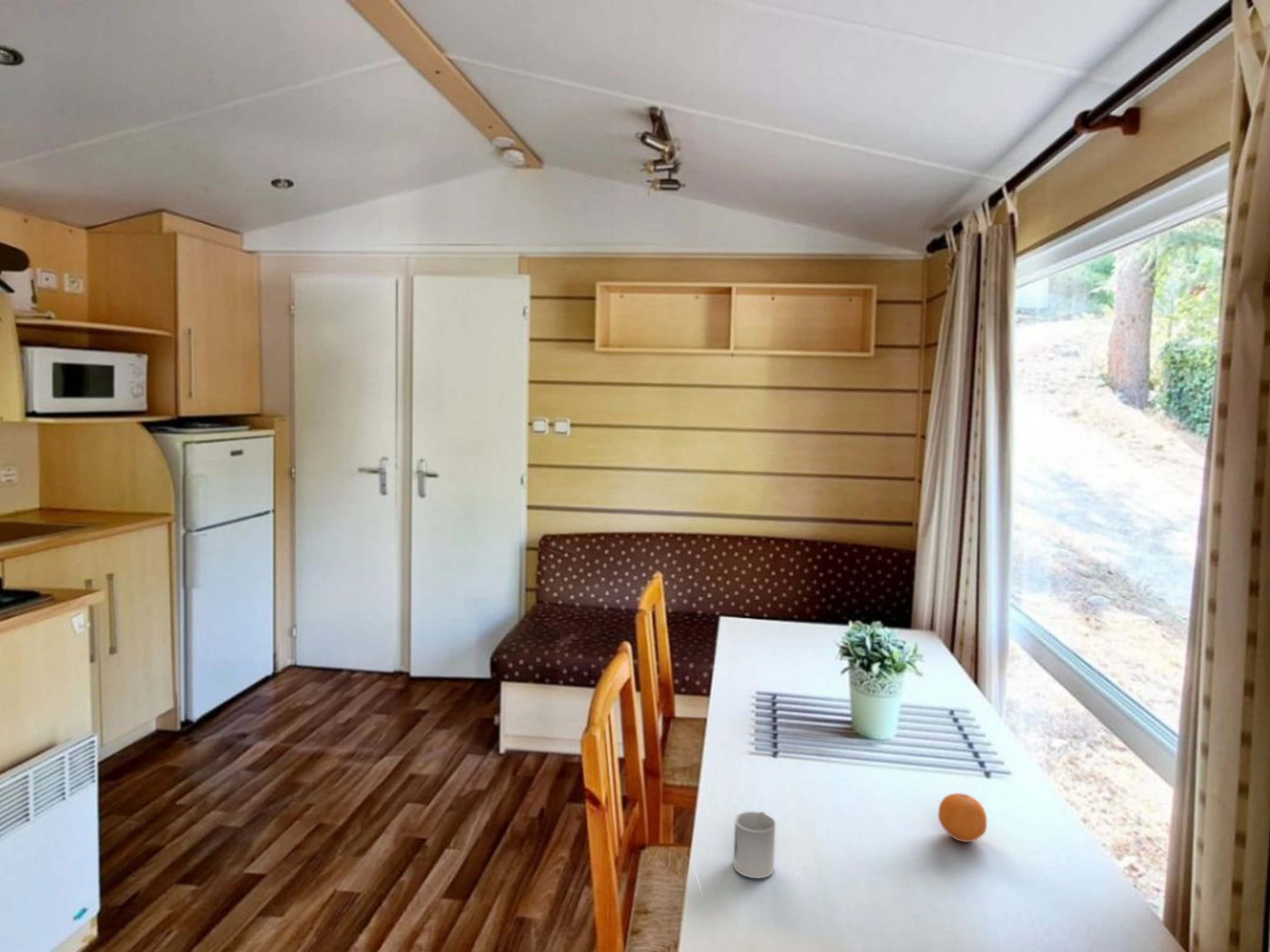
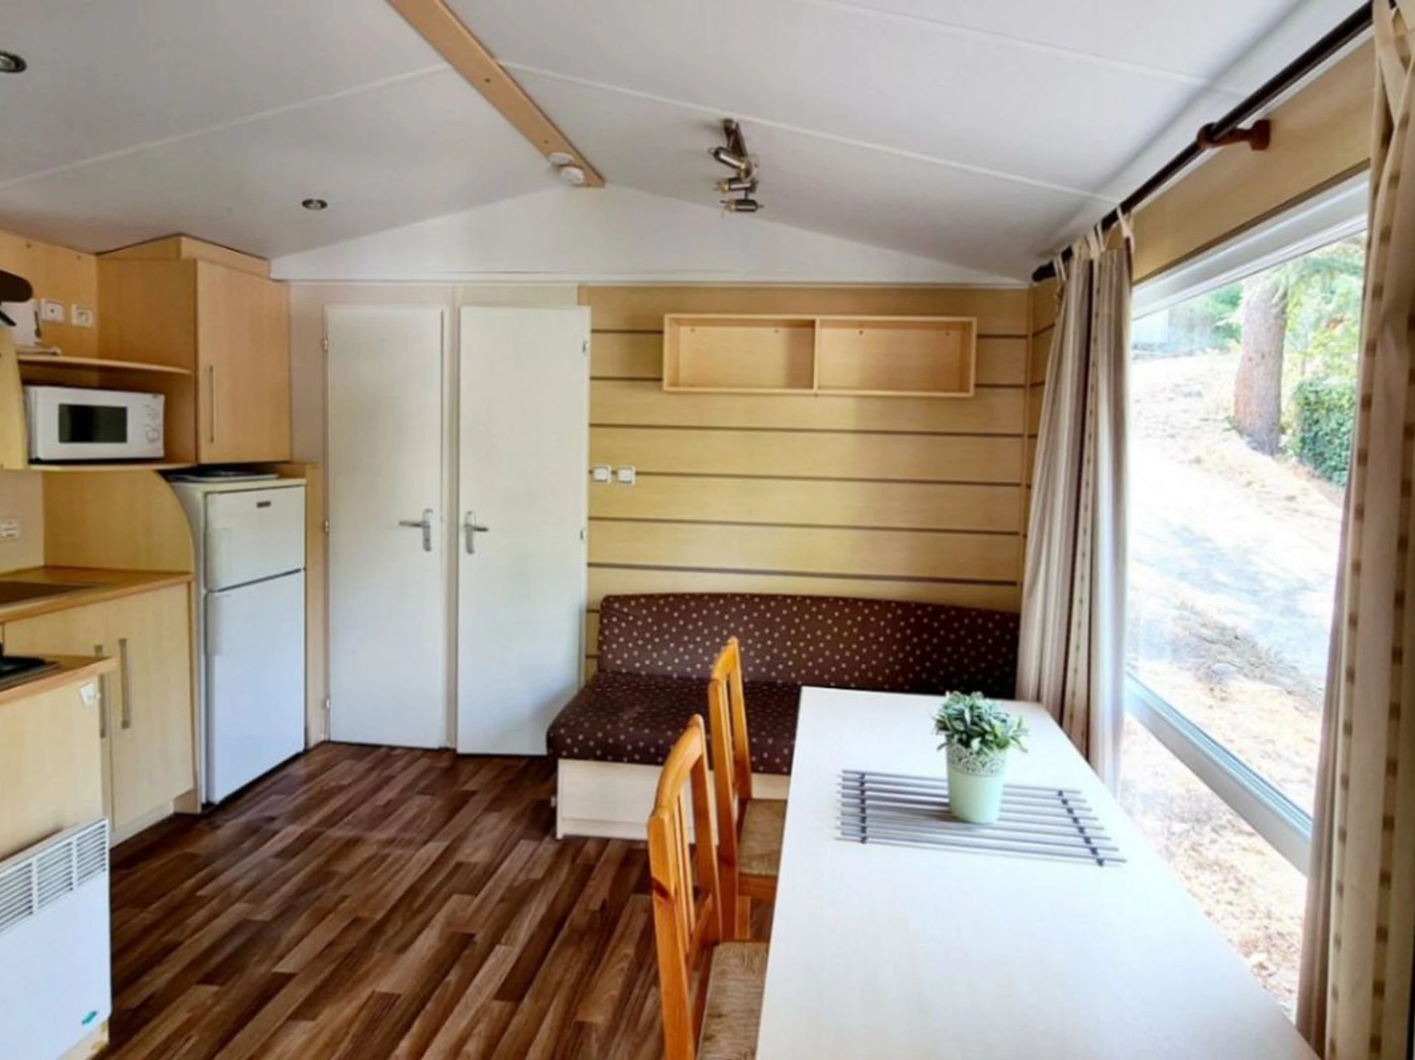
- cup [733,811,776,879]
- fruit [938,793,987,843]
